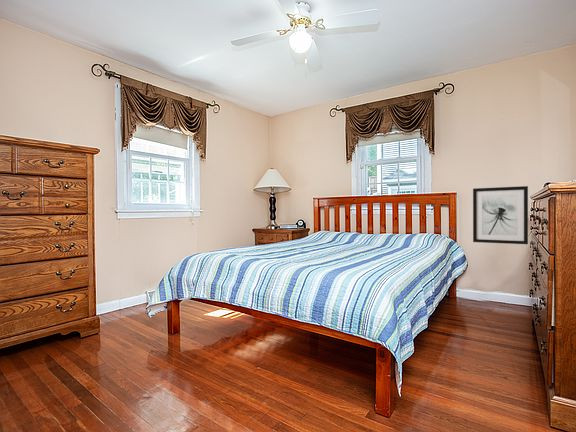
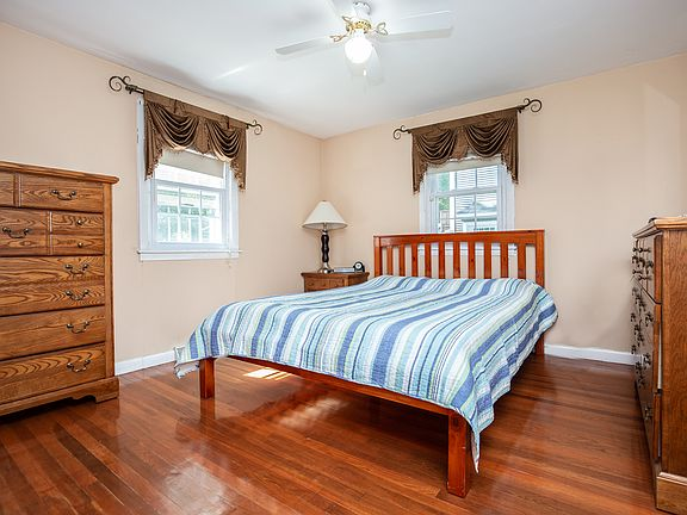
- wall art [472,185,529,245]
